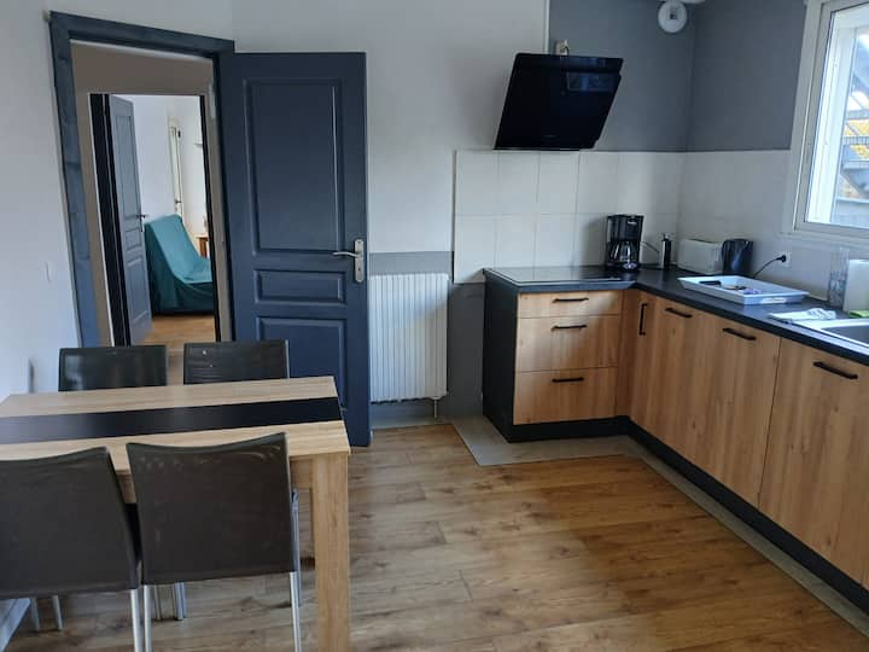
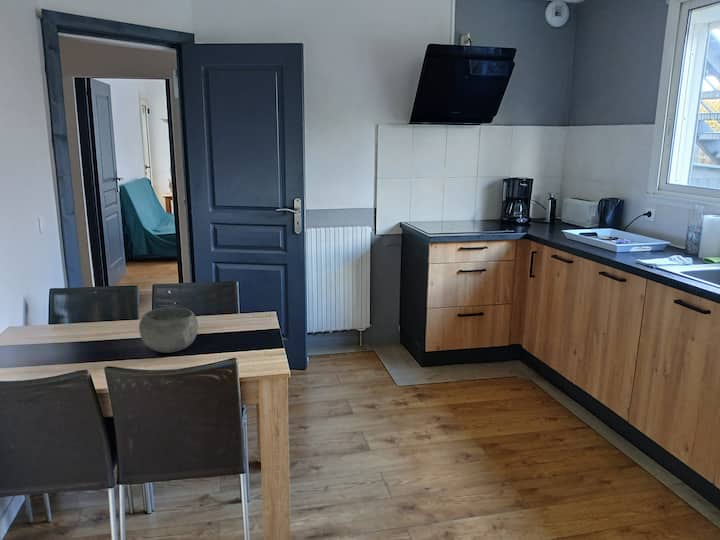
+ bowl [138,307,199,354]
